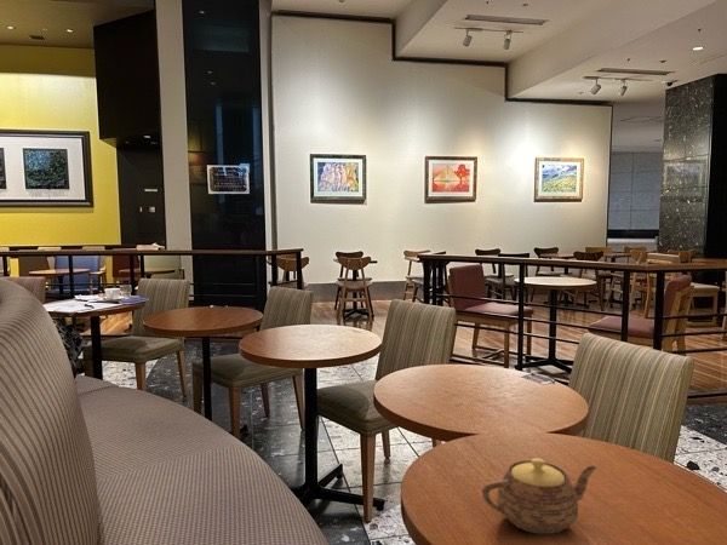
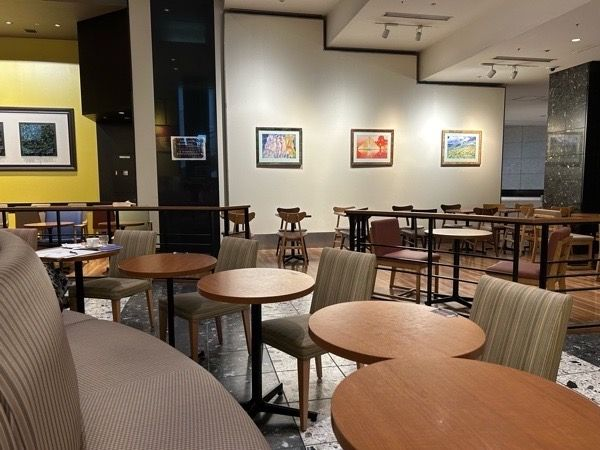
- teapot [481,458,599,535]
